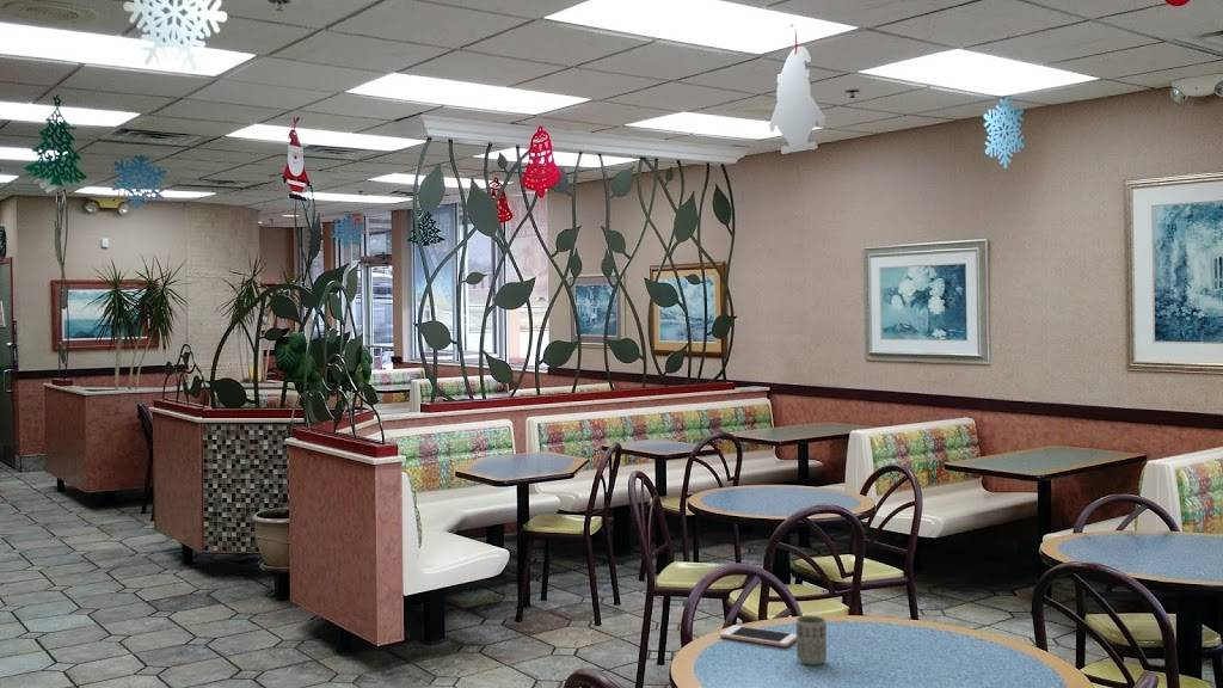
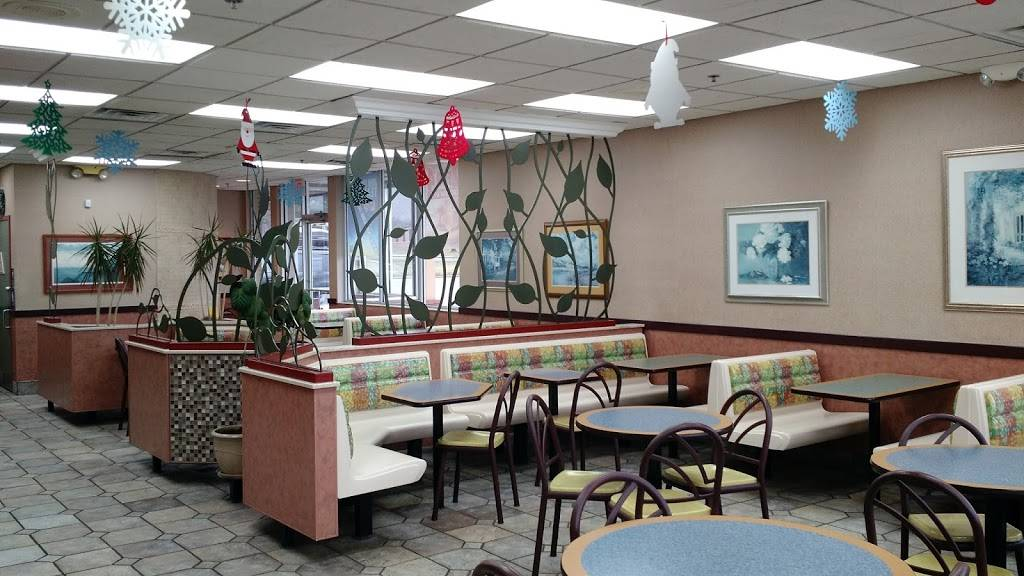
- cell phone [719,625,797,649]
- cup [795,614,828,666]
